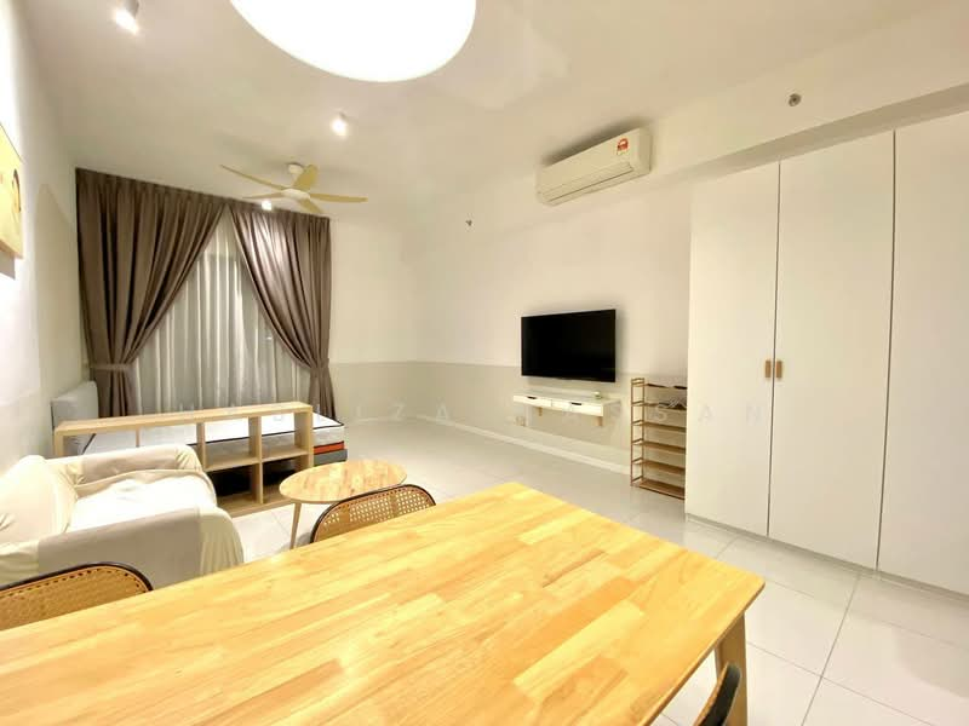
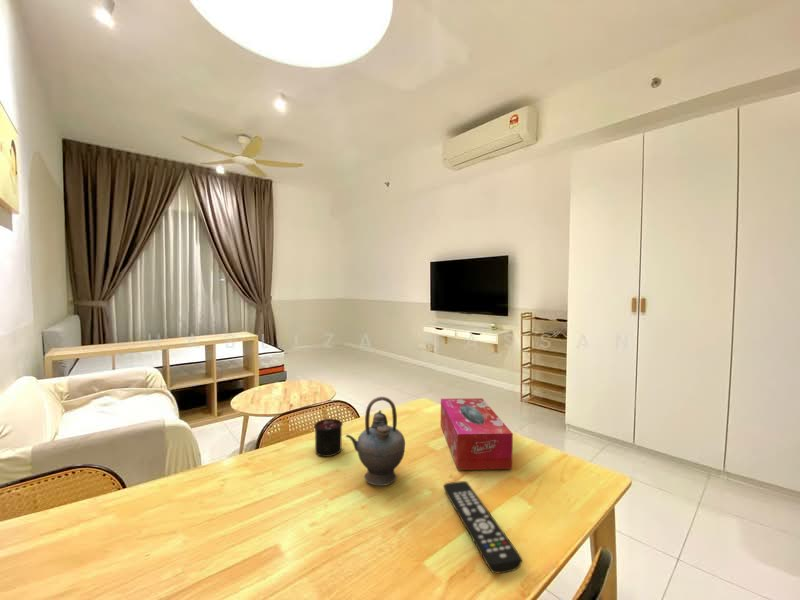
+ candle [313,409,344,458]
+ tissue box [440,397,514,471]
+ teapot [345,396,406,487]
+ remote control [443,480,523,575]
